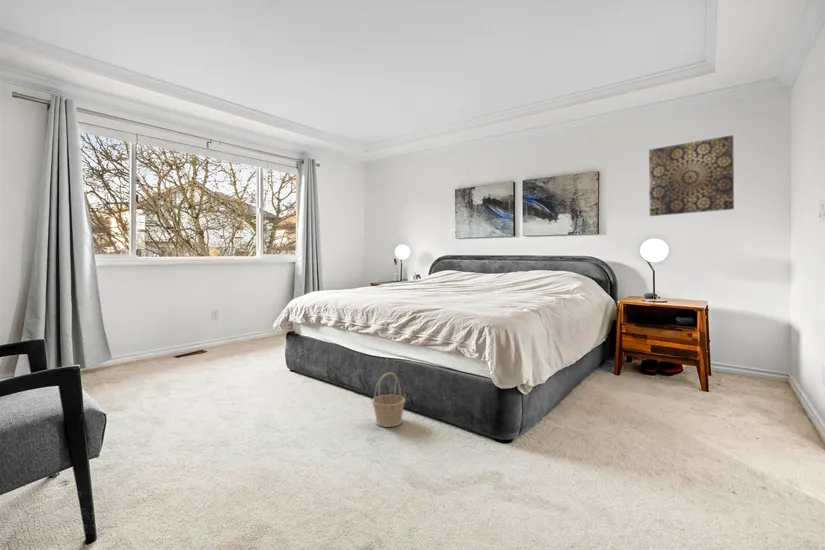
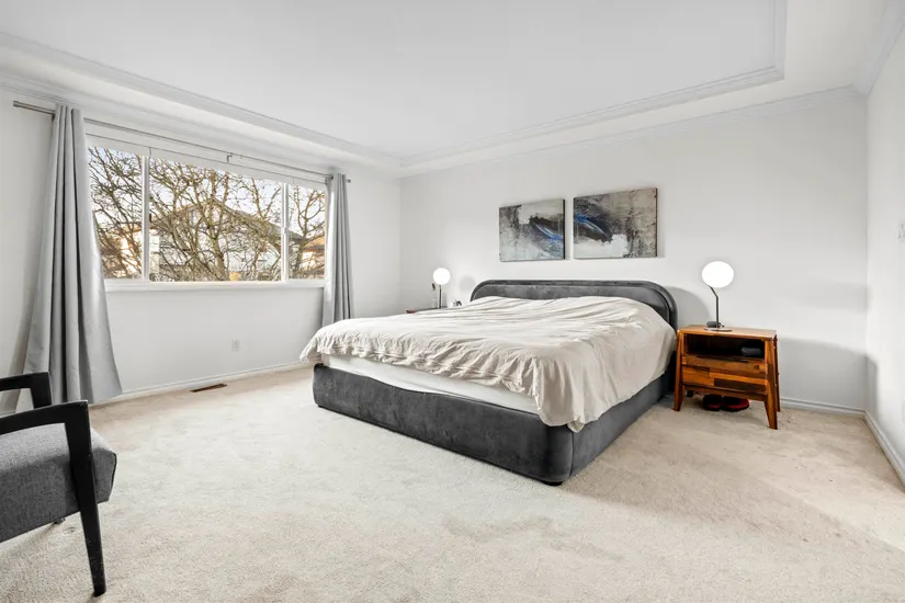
- wall art [648,134,735,217]
- basket [371,371,406,428]
